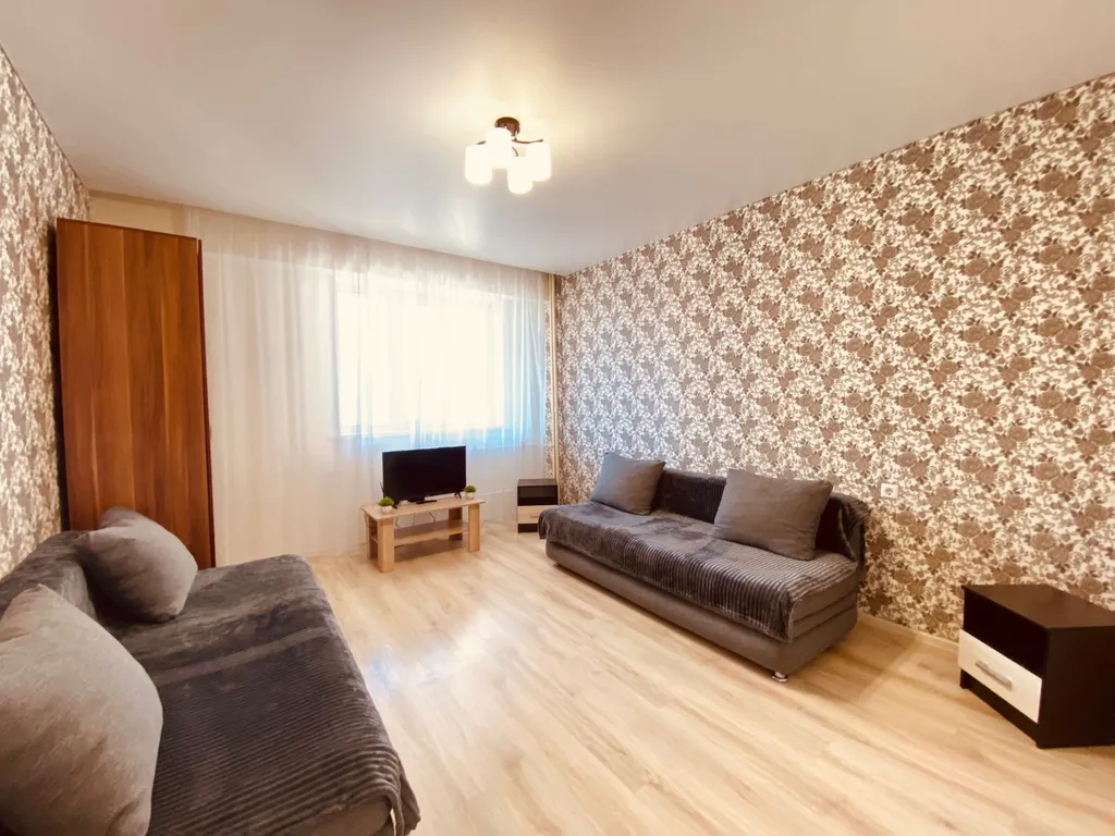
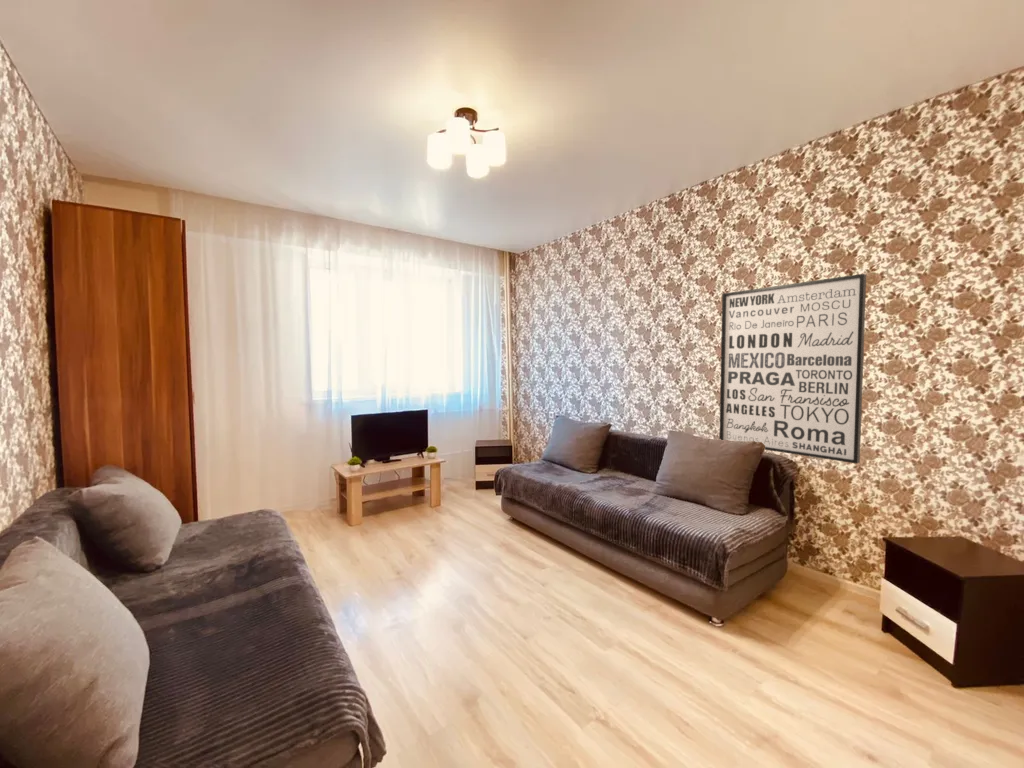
+ wall art [718,273,867,465]
